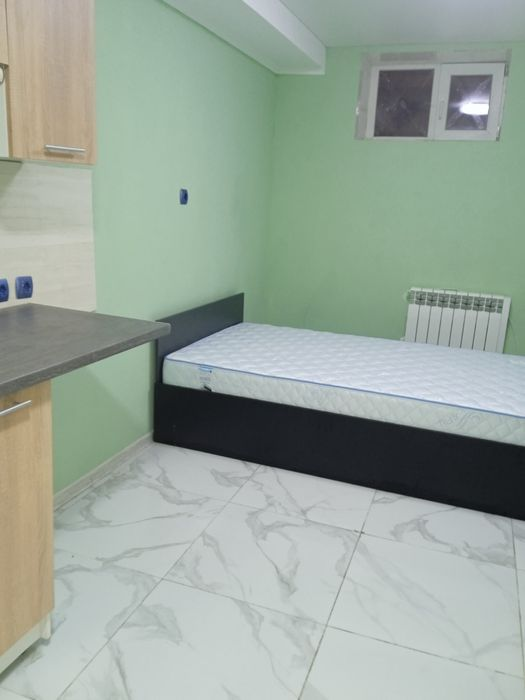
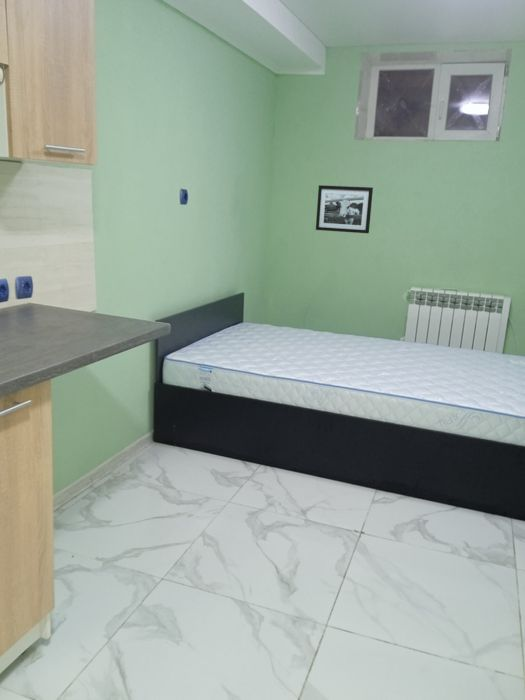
+ picture frame [315,184,374,234]
